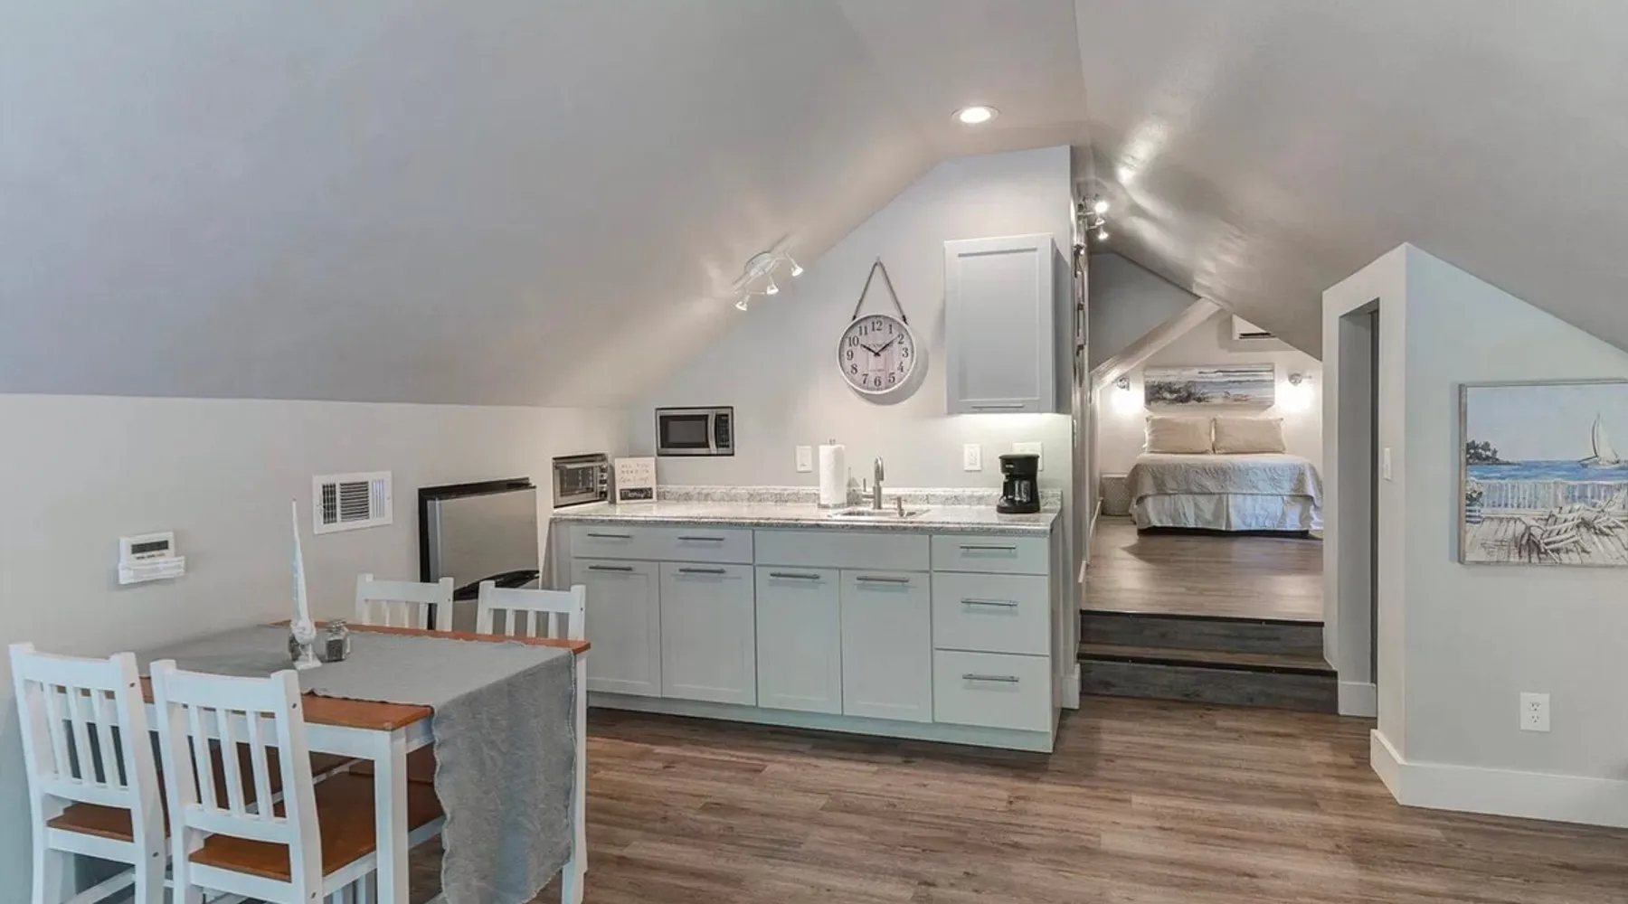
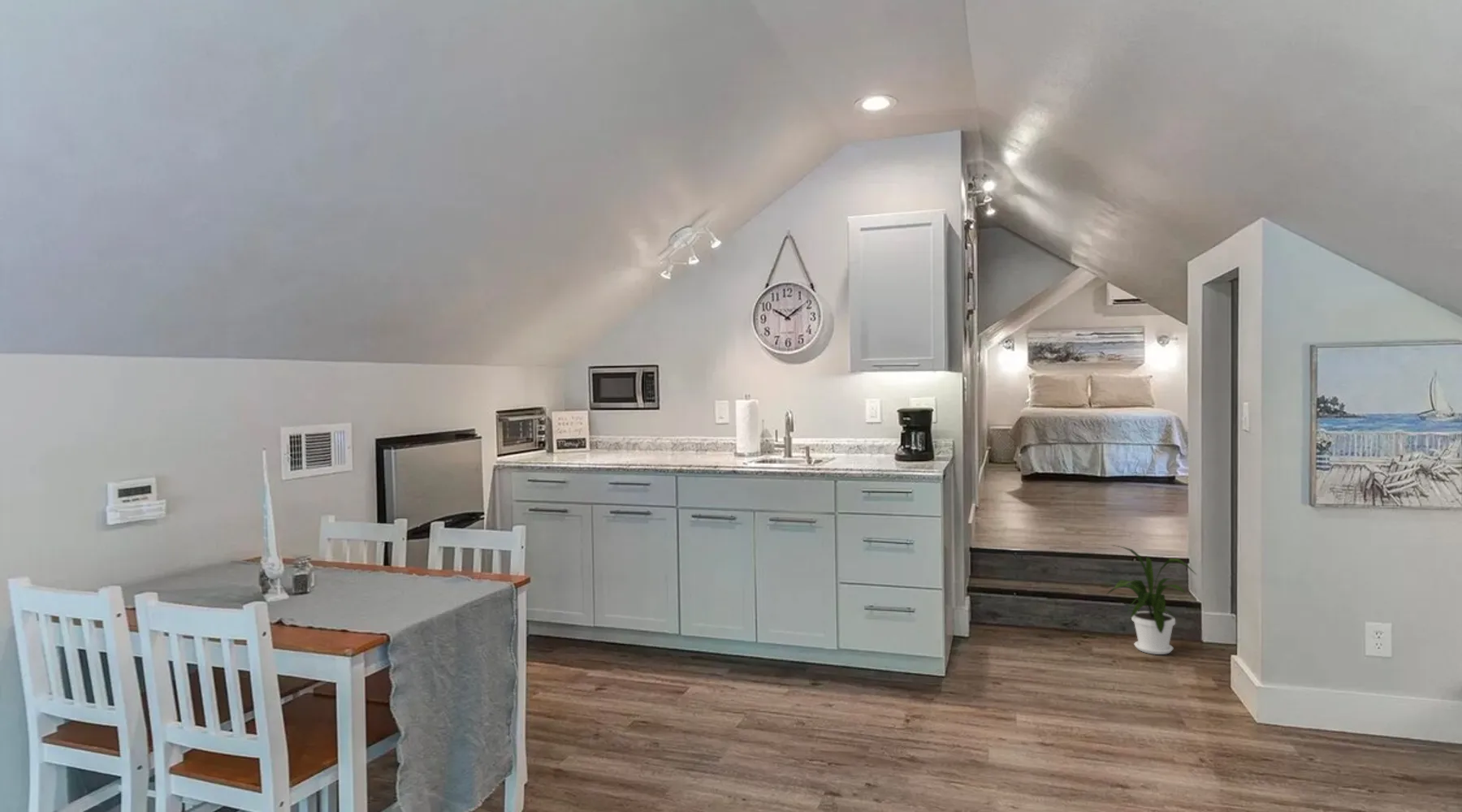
+ house plant [1105,544,1198,655]
